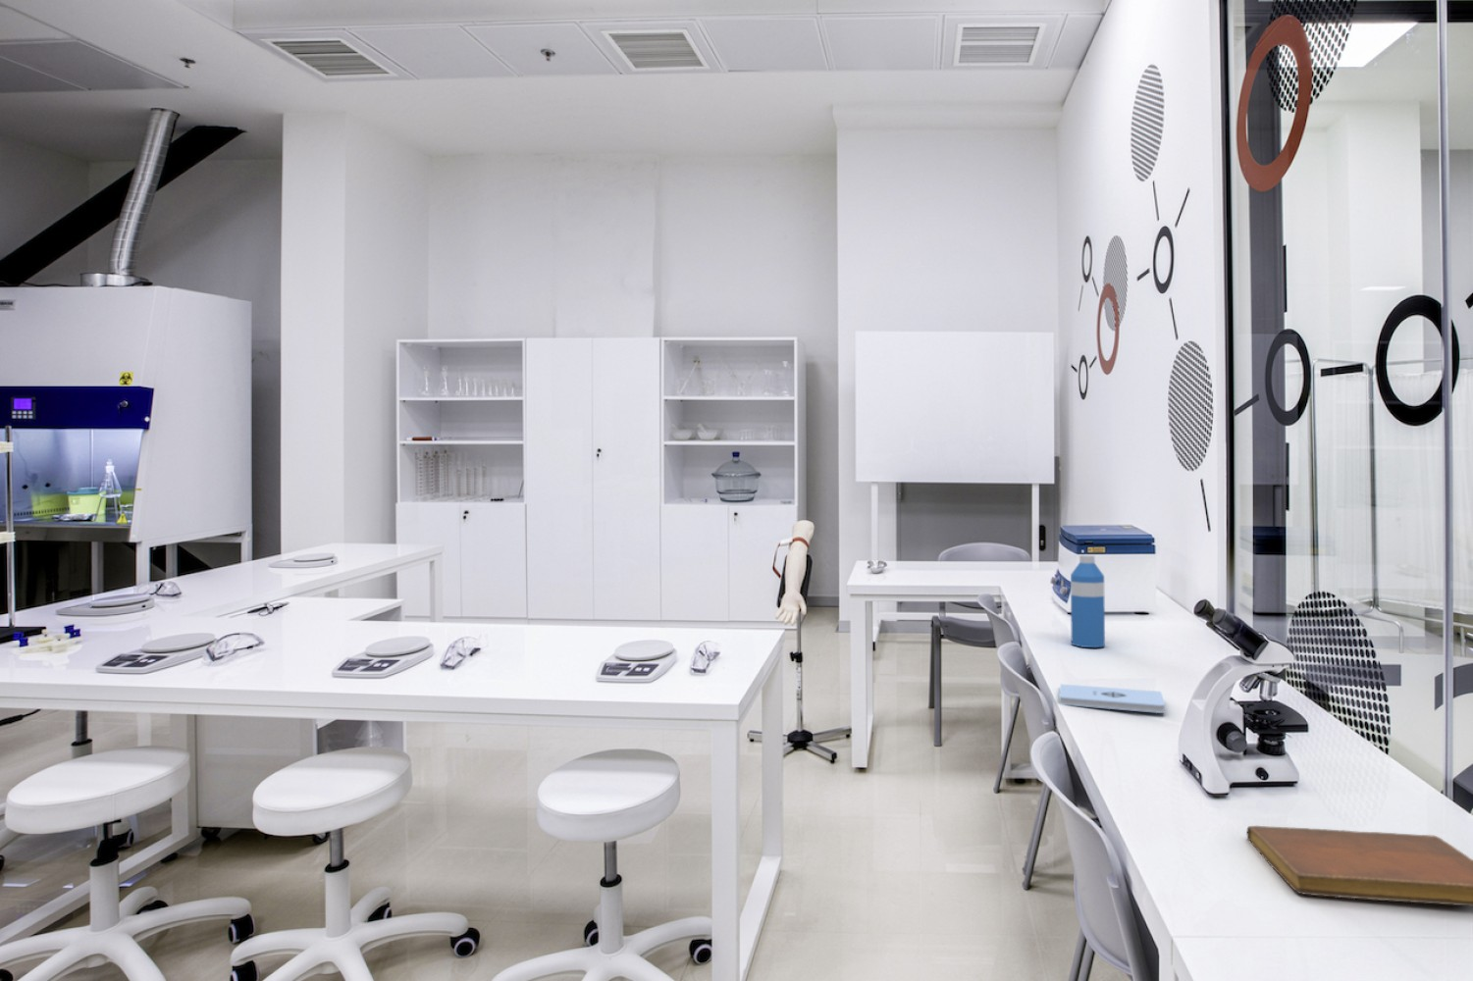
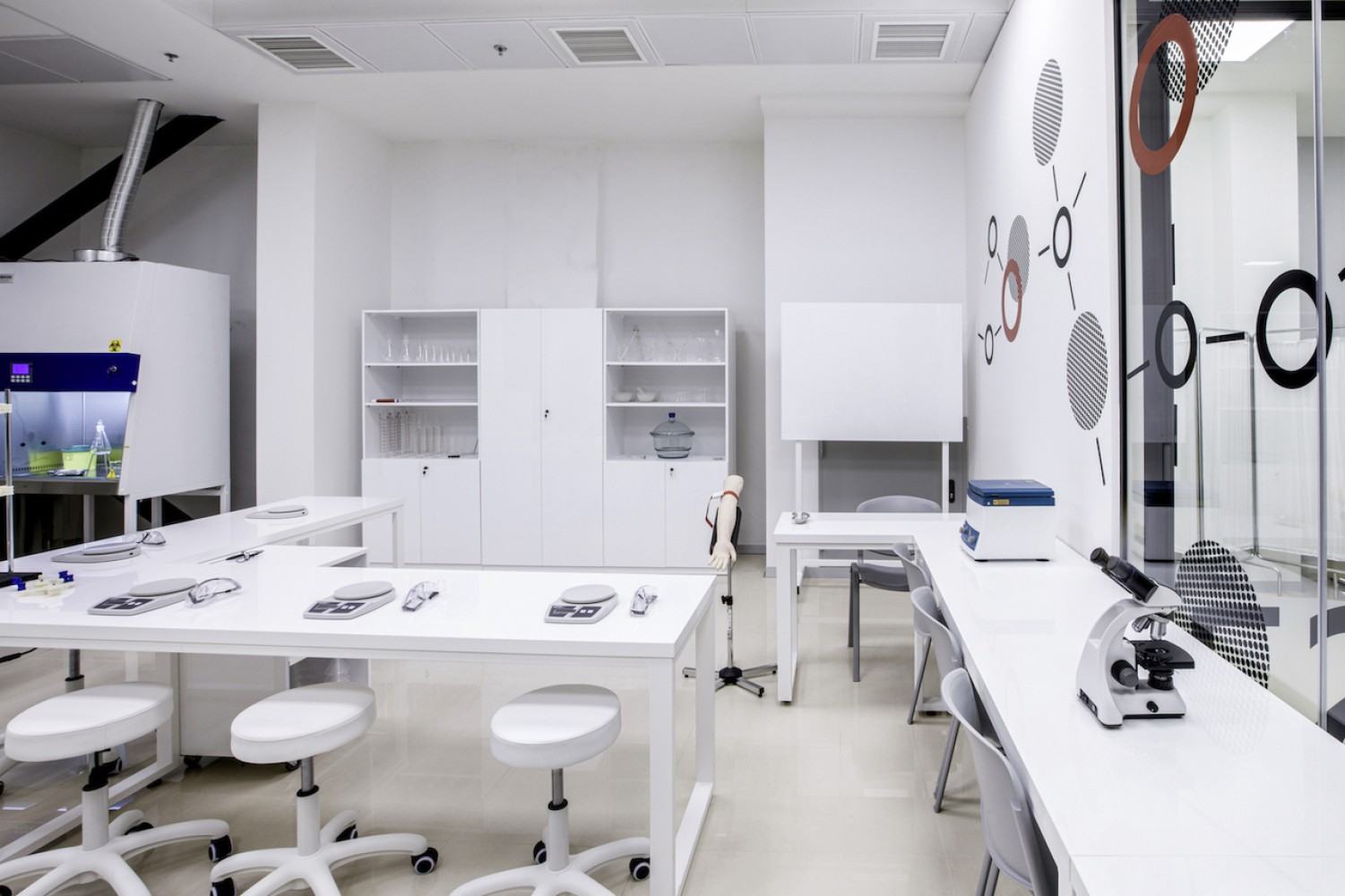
- water bottle [1070,554,1106,648]
- notebook [1246,826,1473,908]
- notepad [1058,683,1166,714]
